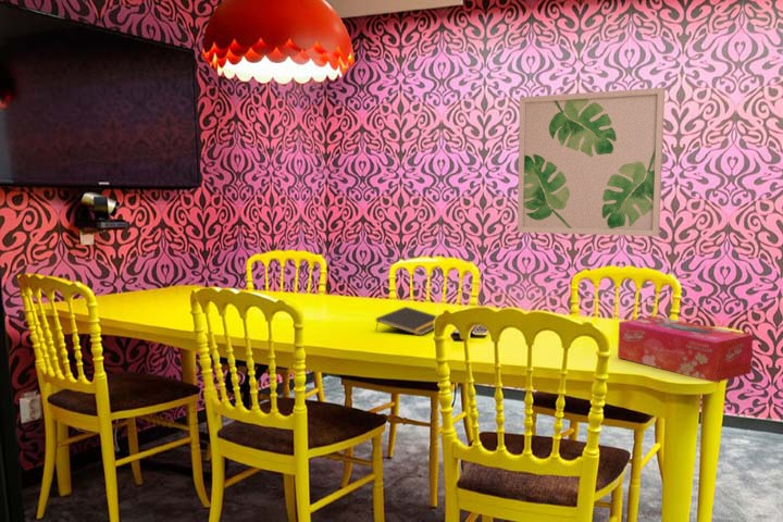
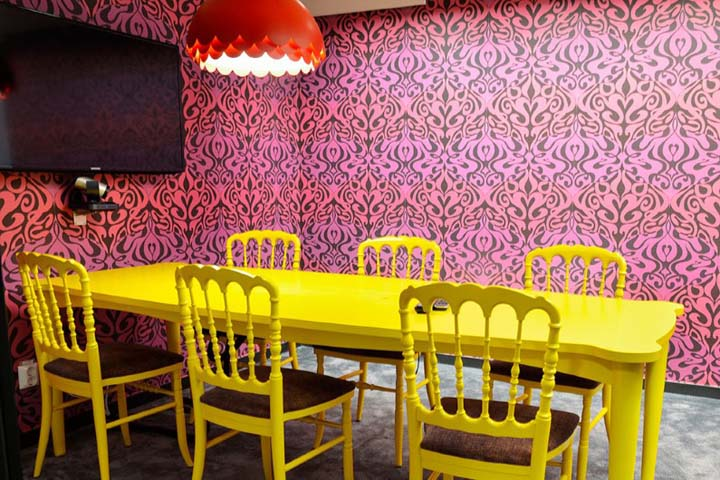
- tissue box [617,315,755,384]
- wall art [517,87,666,237]
- notepad [374,306,438,337]
